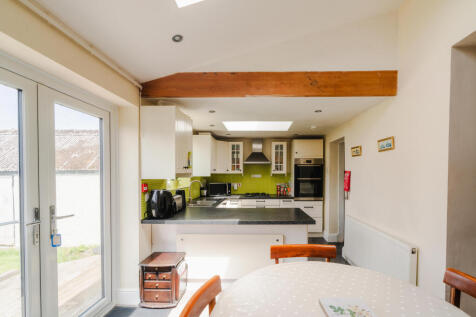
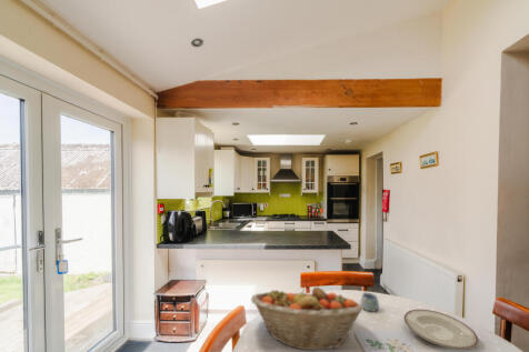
+ mug [360,291,380,313]
+ plate [403,309,480,351]
+ fruit basket [250,286,365,352]
